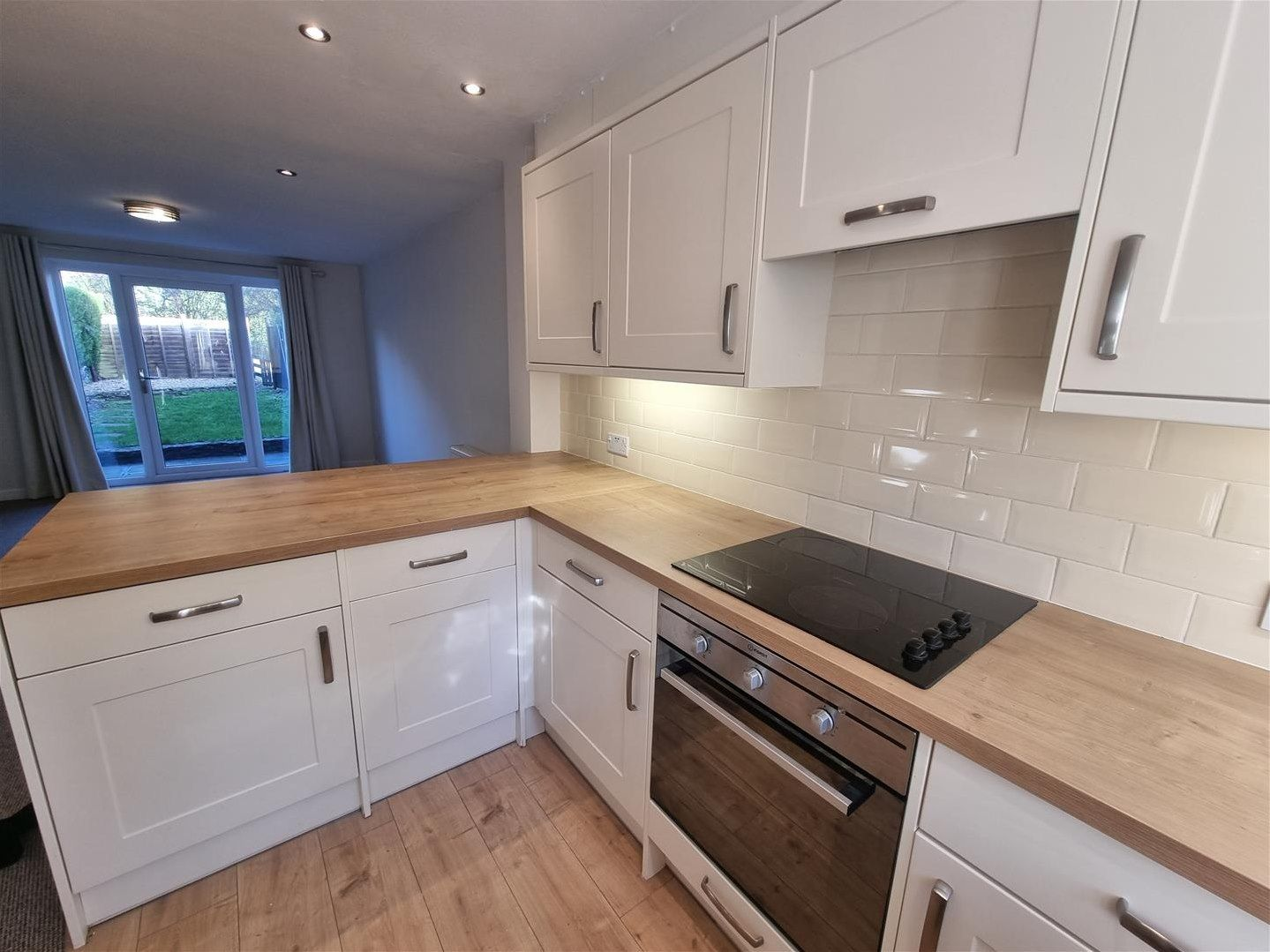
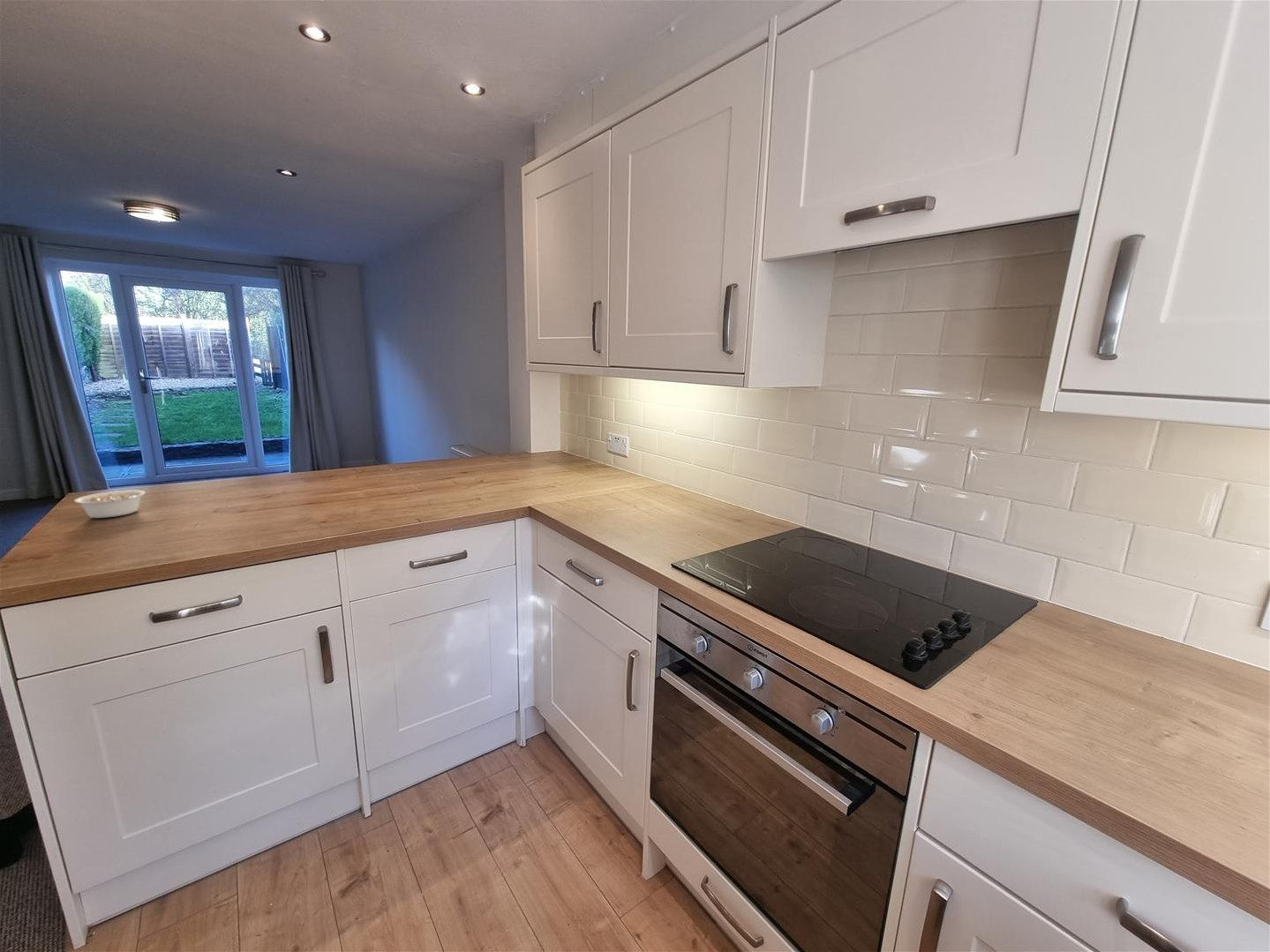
+ legume [73,487,158,519]
